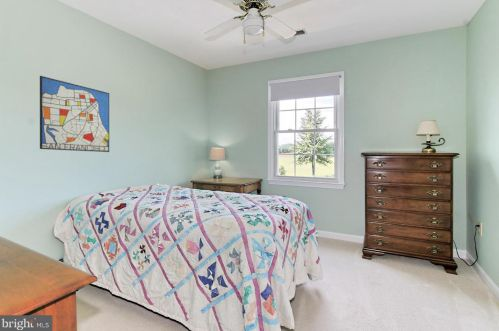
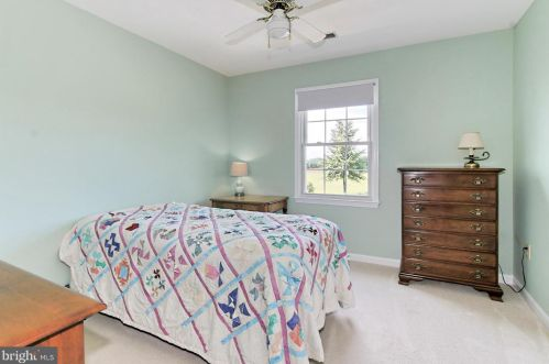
- wall art [39,75,110,153]
